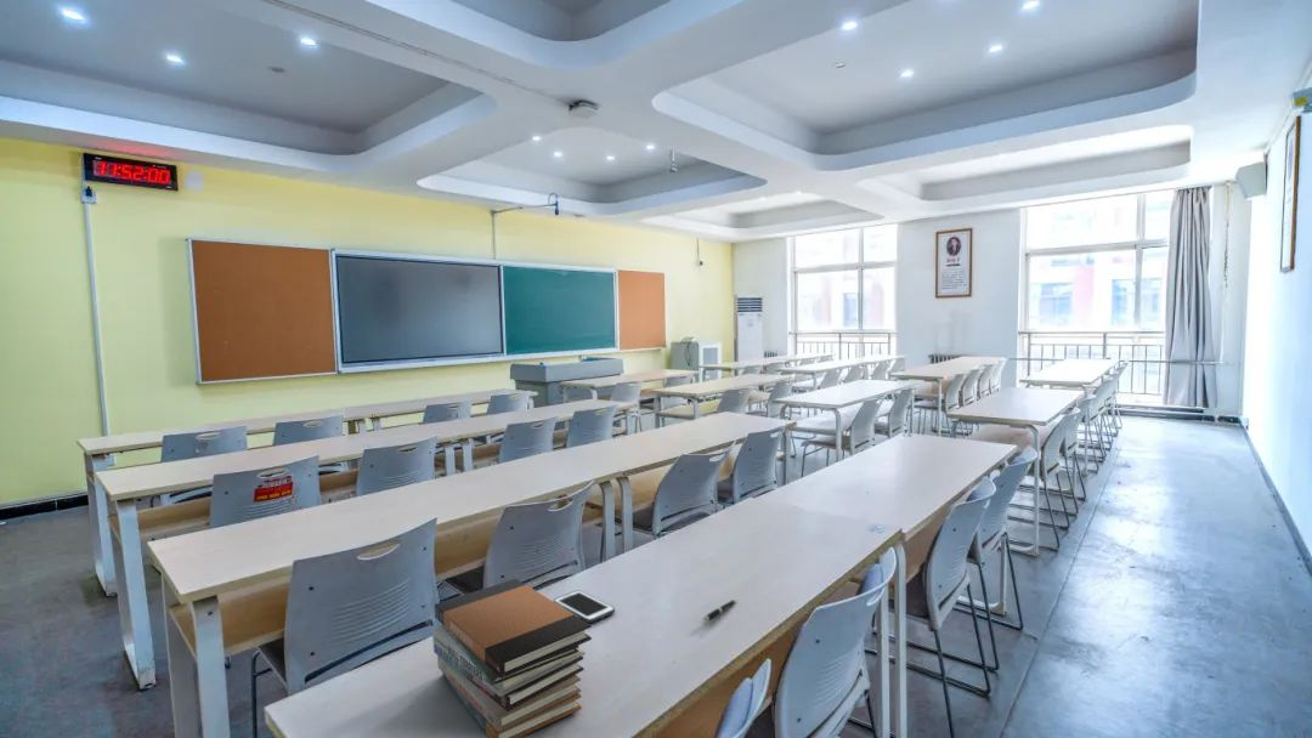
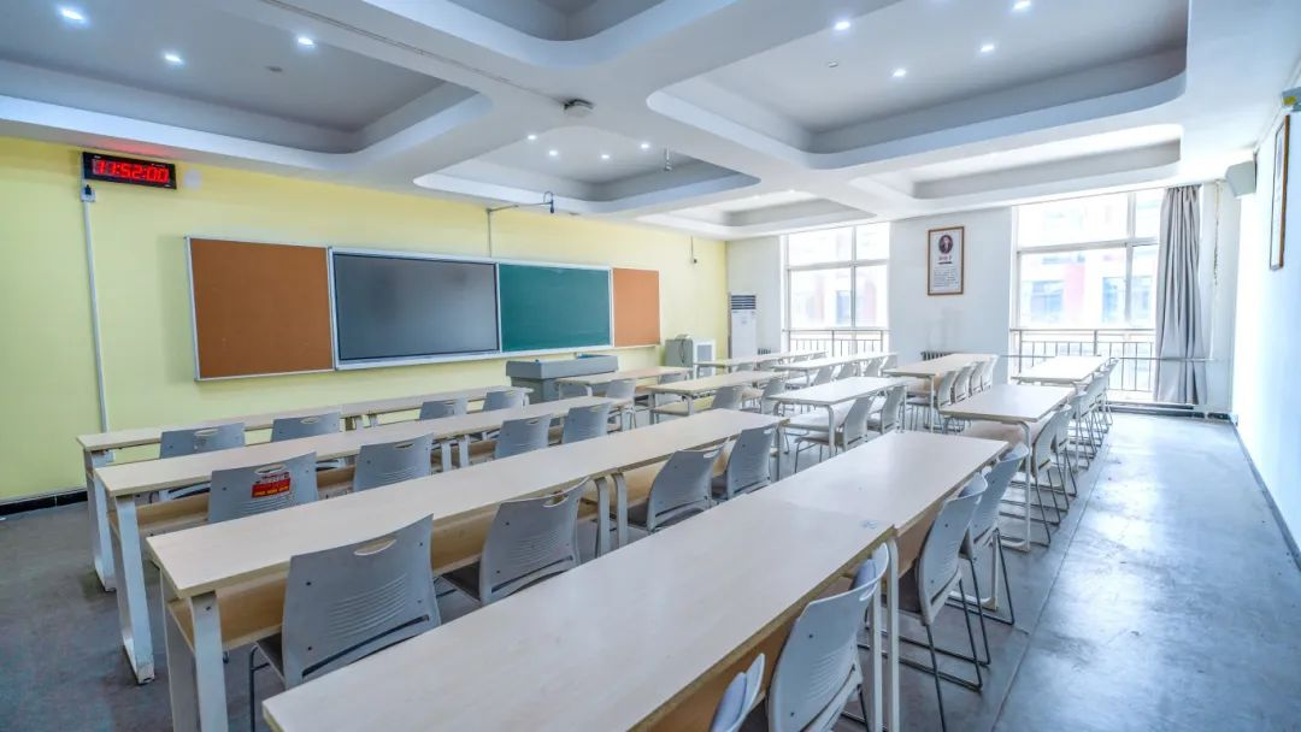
- book stack [431,578,593,738]
- pen [702,597,739,624]
- cell phone [553,589,616,624]
